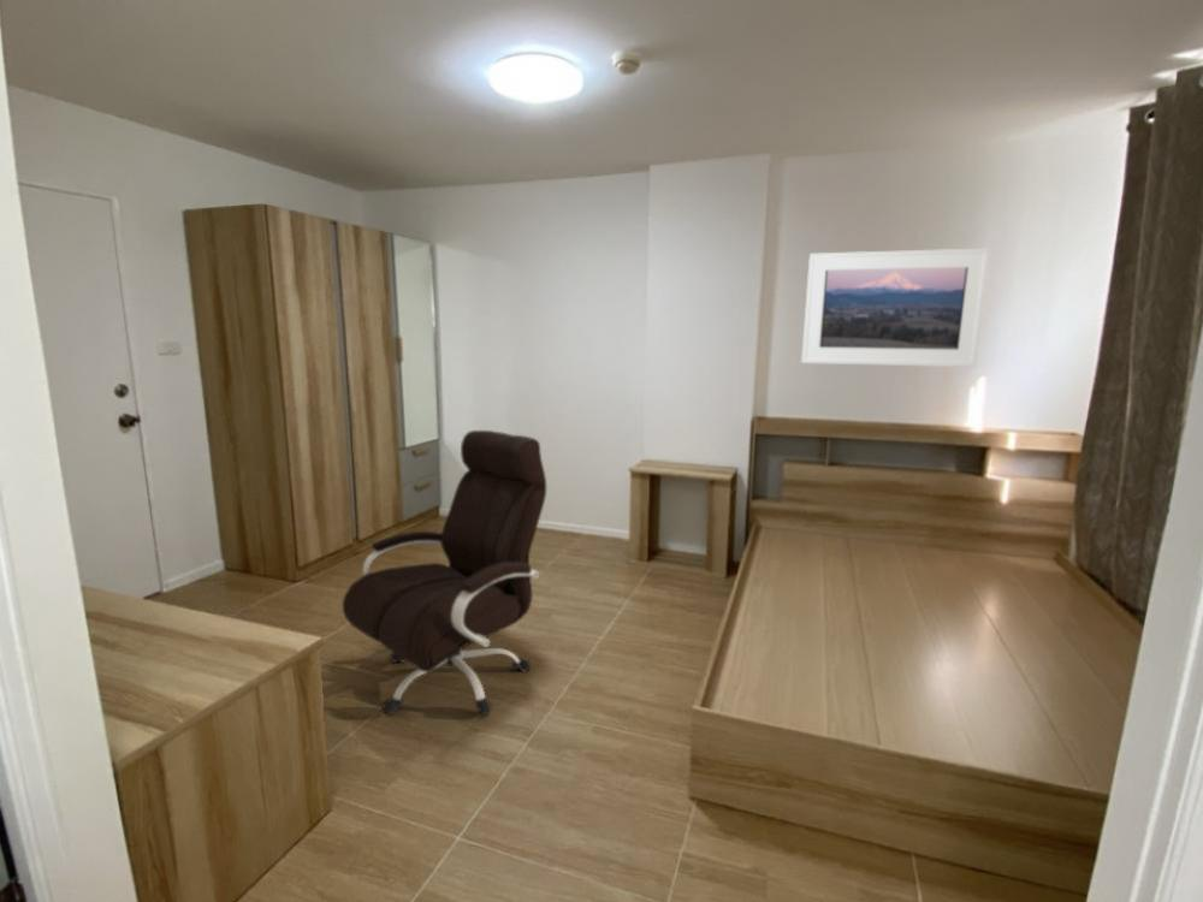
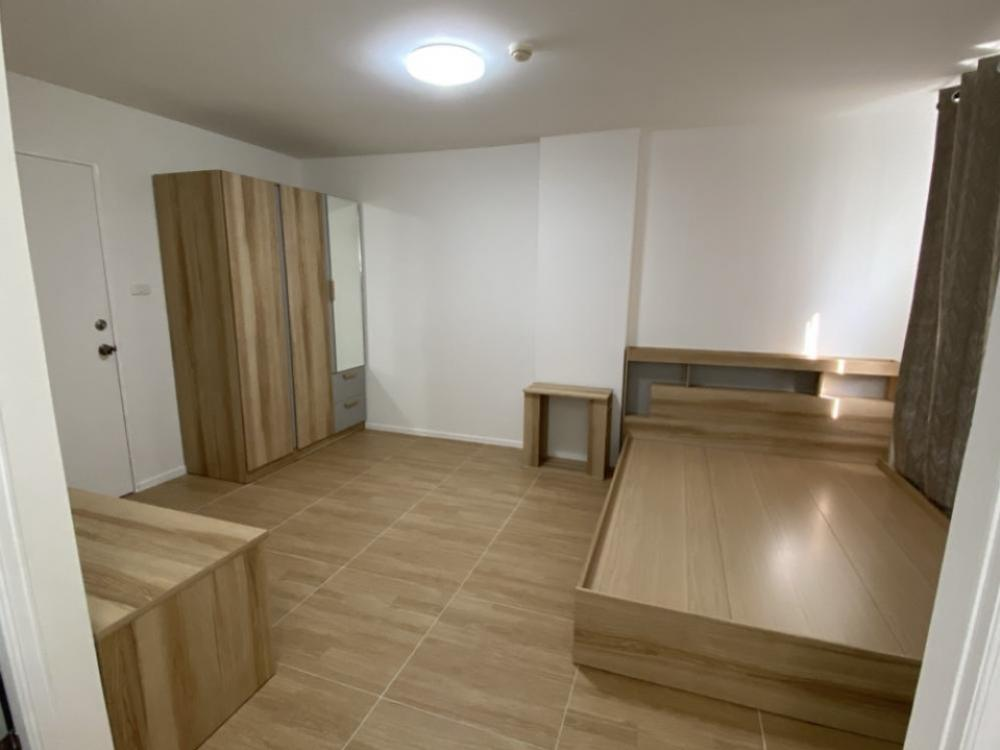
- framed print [800,247,991,368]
- office chair [342,429,547,717]
